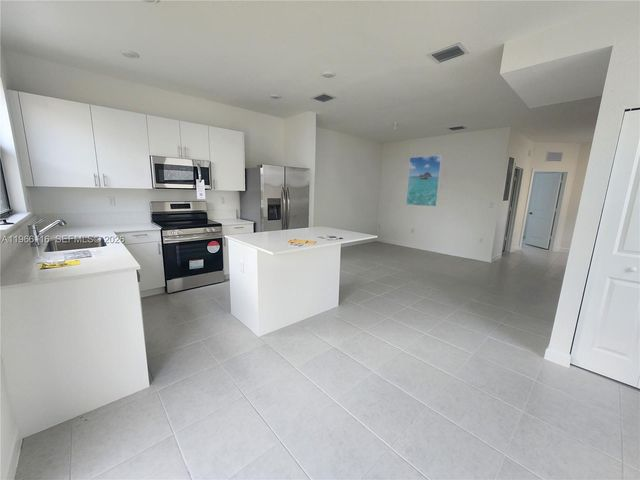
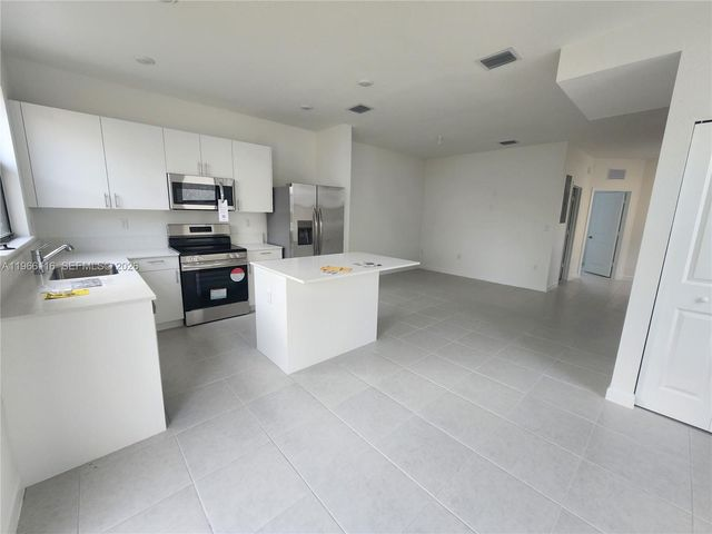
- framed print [405,154,443,207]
